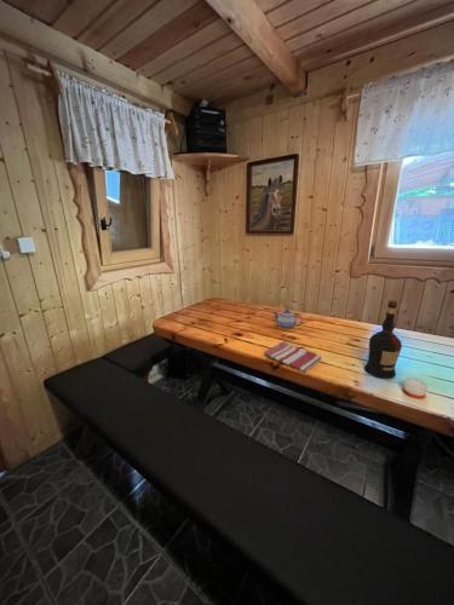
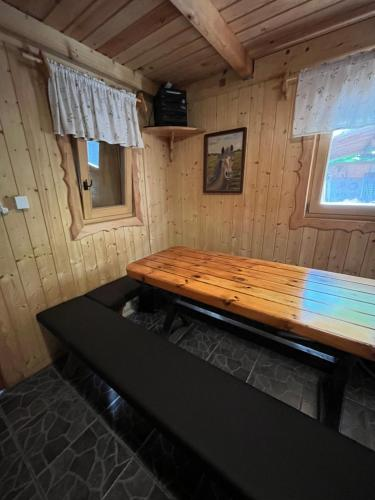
- candle [401,376,429,401]
- liquor [363,299,403,380]
- teapot [272,309,304,330]
- dish towel [263,340,323,373]
